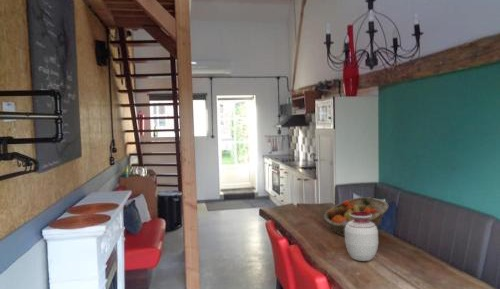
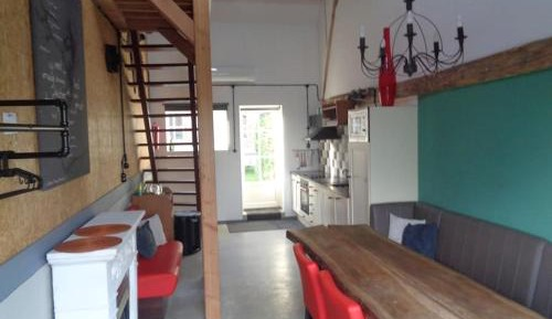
- fruit basket [323,196,389,238]
- vase [344,212,379,262]
